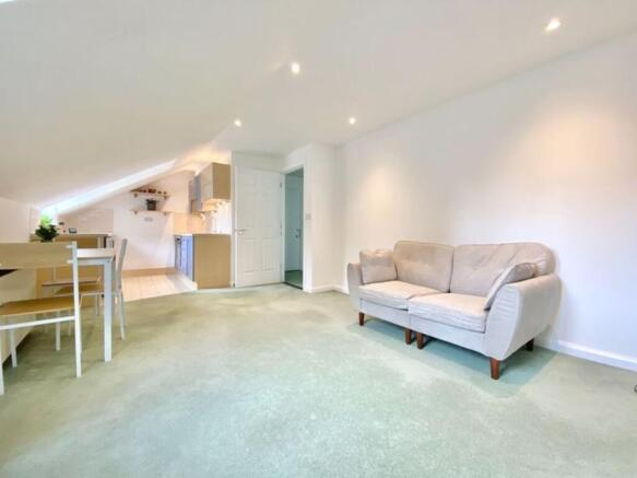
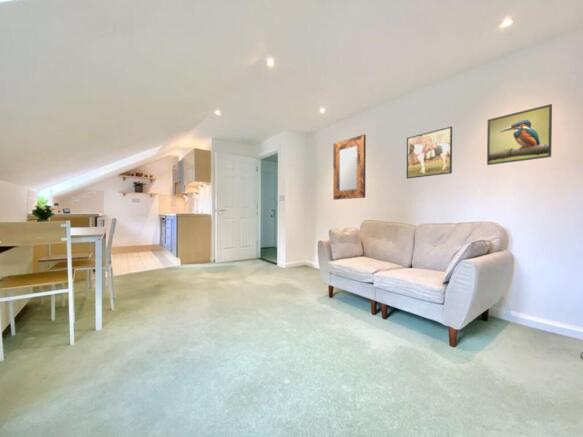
+ home mirror [332,134,367,201]
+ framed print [406,126,453,180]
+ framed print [486,103,553,166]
